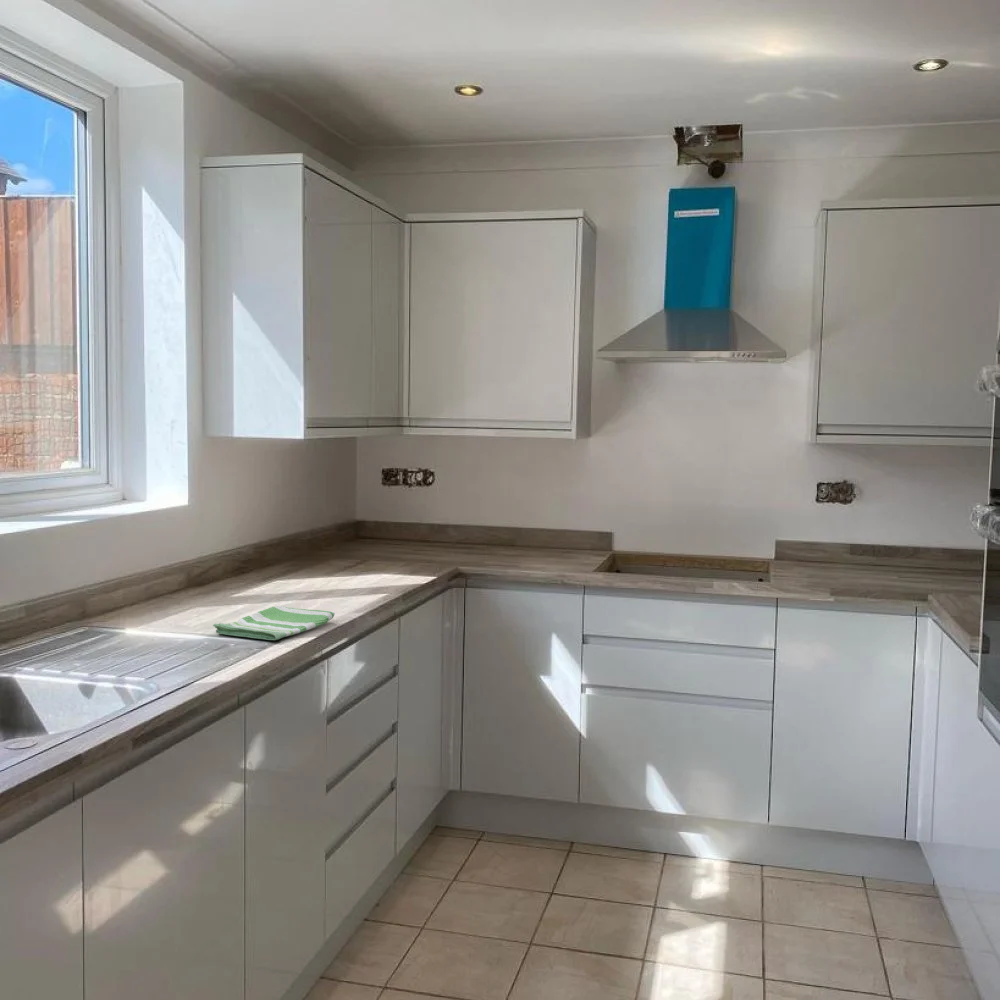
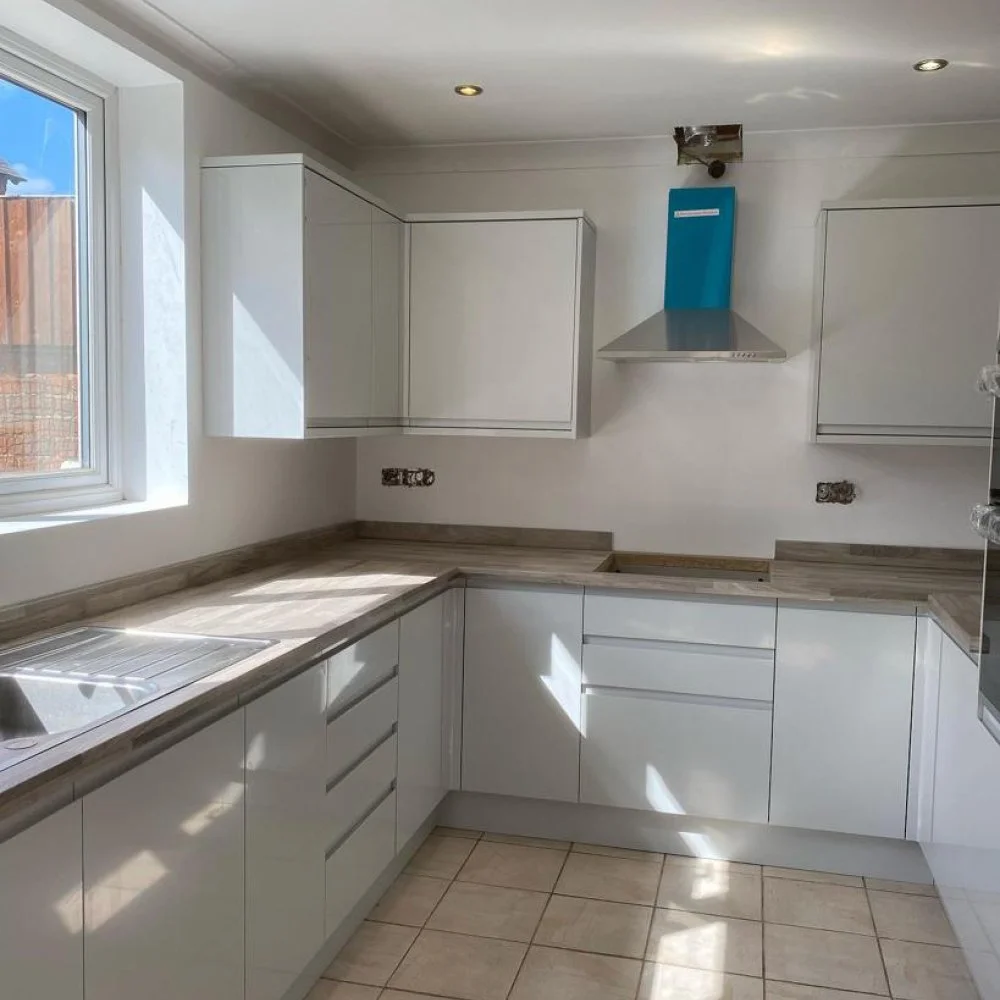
- dish towel [212,605,336,641]
